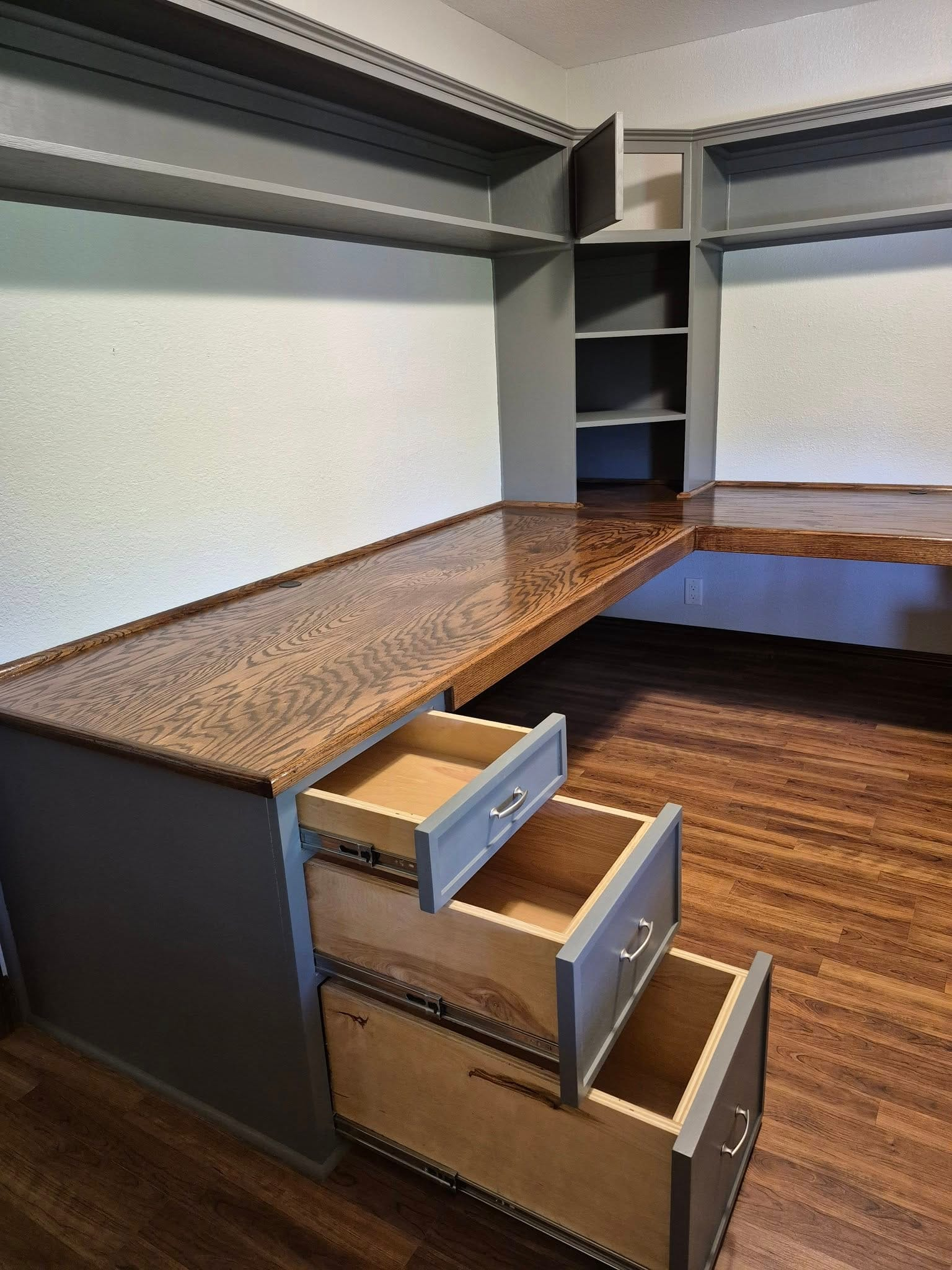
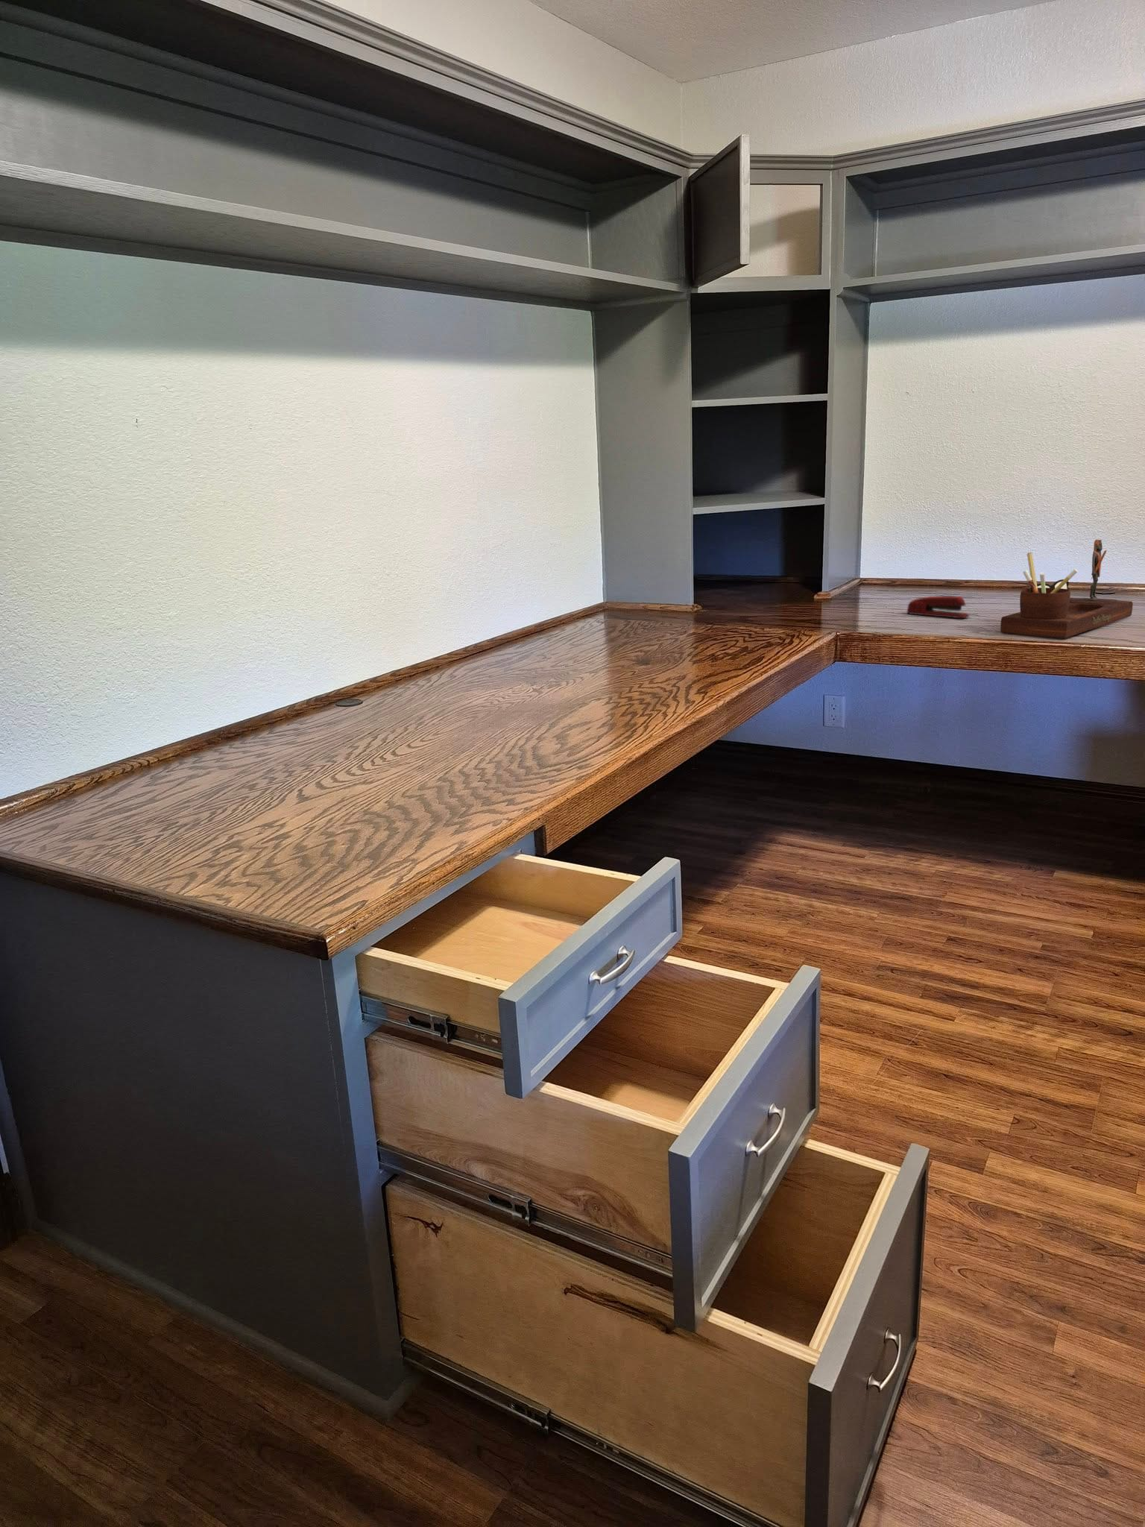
+ stapler [906,595,971,619]
+ desk organizer [999,539,1133,638]
